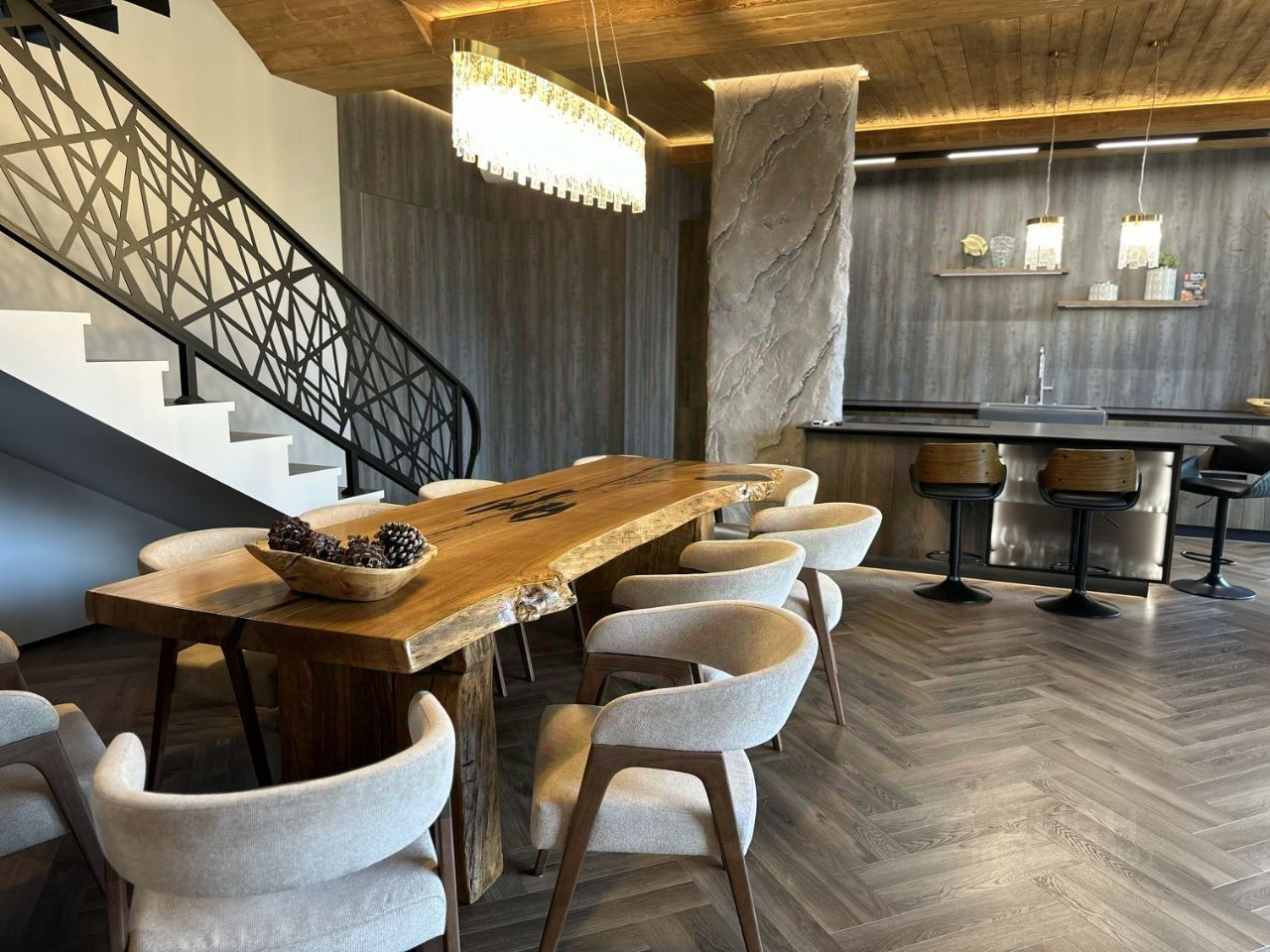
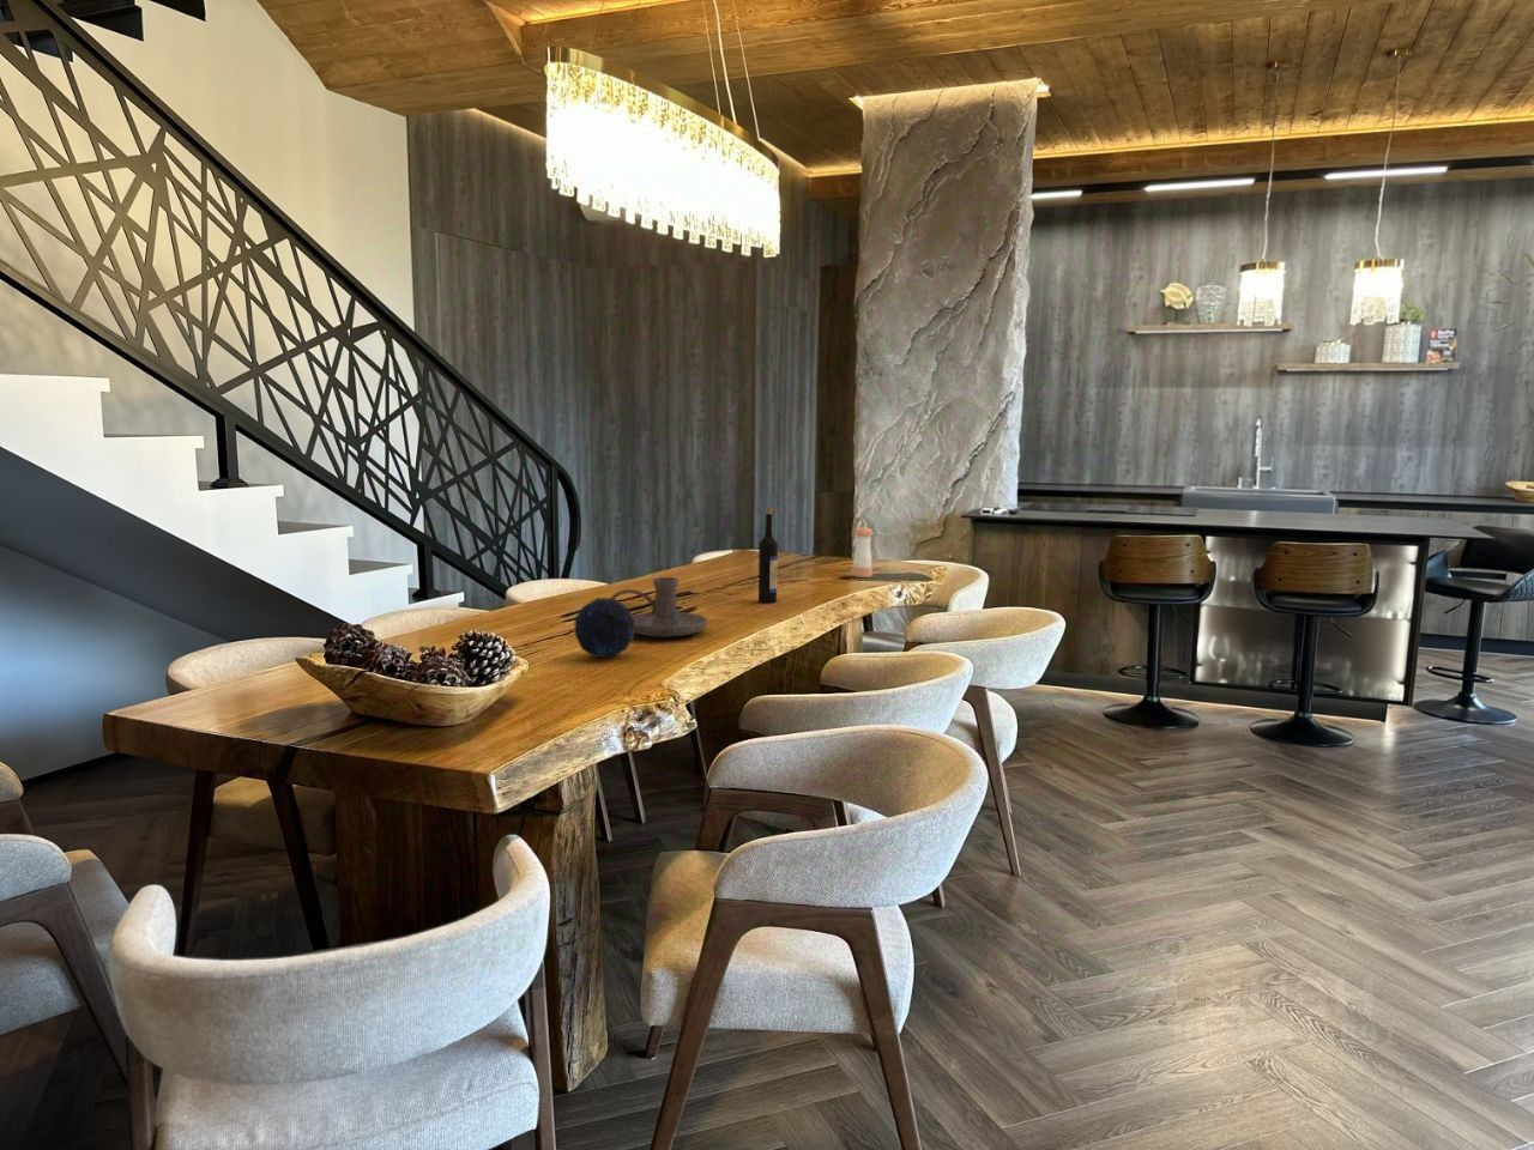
+ wine bottle [757,506,779,604]
+ decorative orb [573,597,635,658]
+ pepper shaker [850,524,873,579]
+ candle holder [610,576,709,639]
